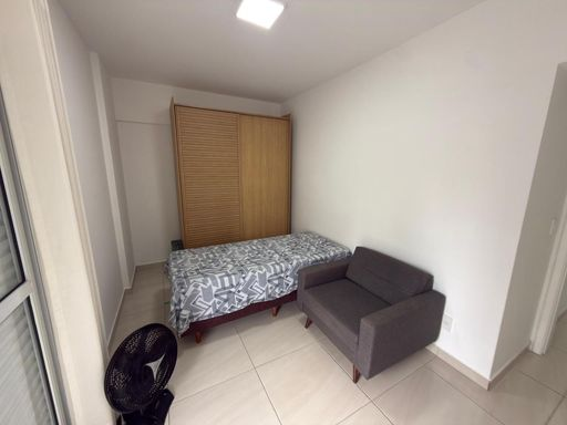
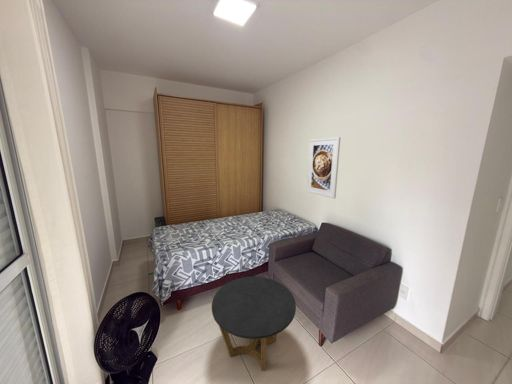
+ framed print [306,136,342,200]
+ side table [211,276,297,372]
